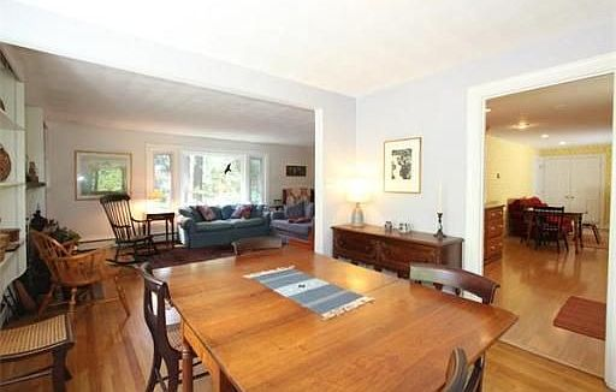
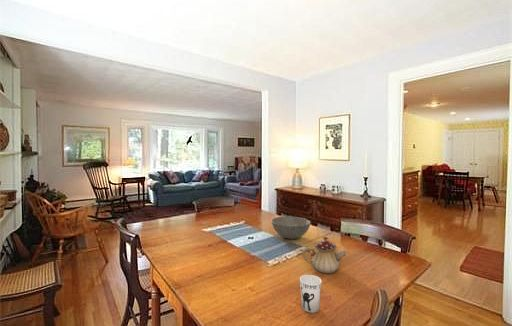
+ bowl [270,215,311,240]
+ cup [299,274,322,314]
+ teapot [302,236,347,274]
